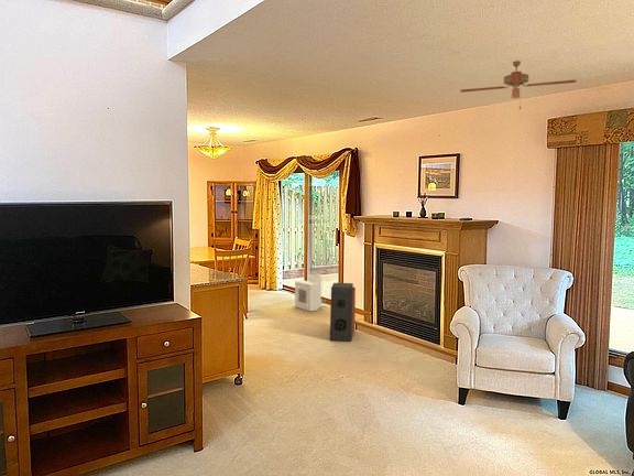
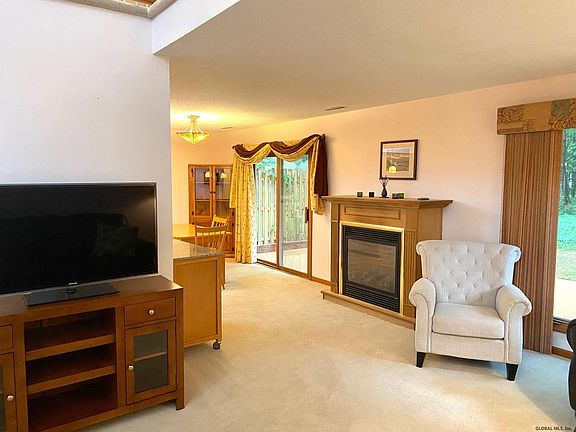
- air purifier [294,273,327,312]
- ceiling fan [459,60,577,110]
- speaker [329,282,357,343]
